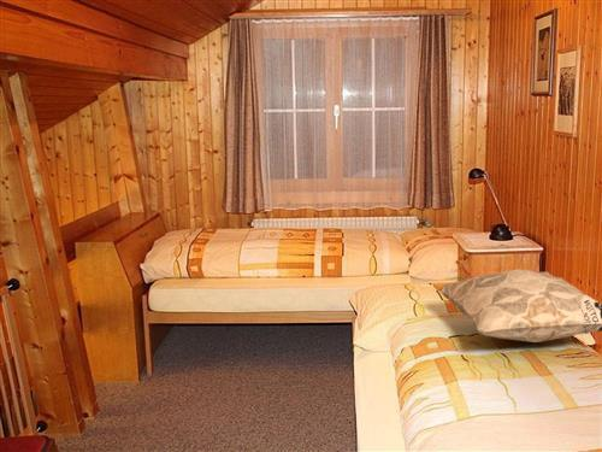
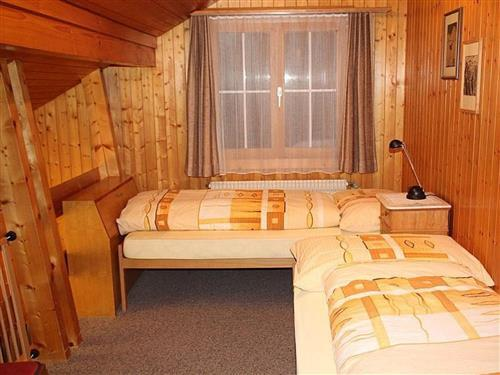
- decorative pillow [437,268,602,344]
